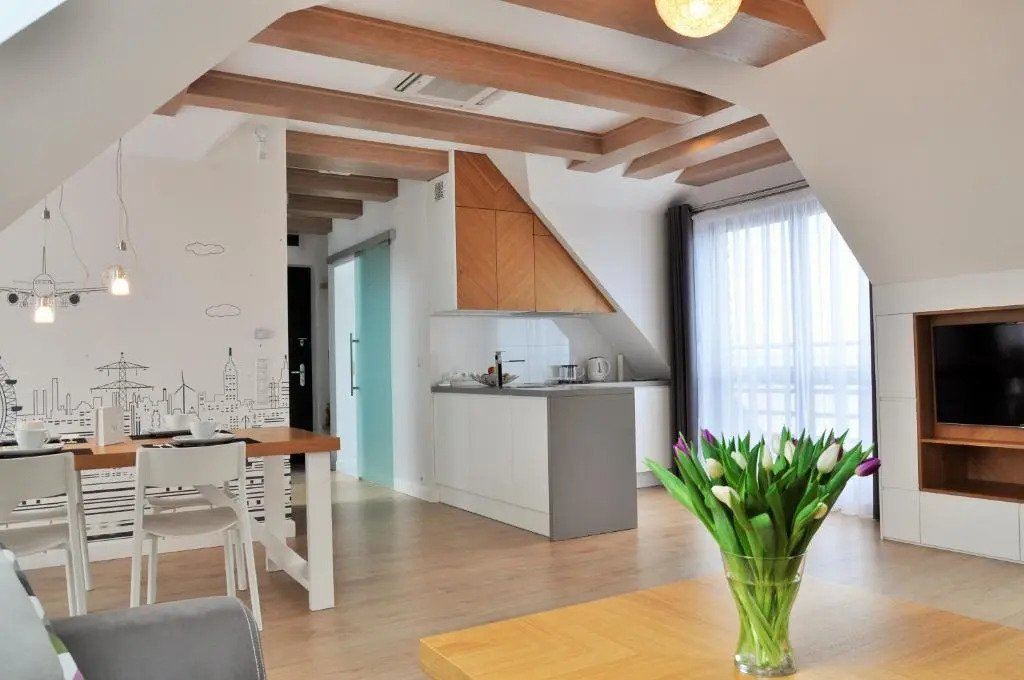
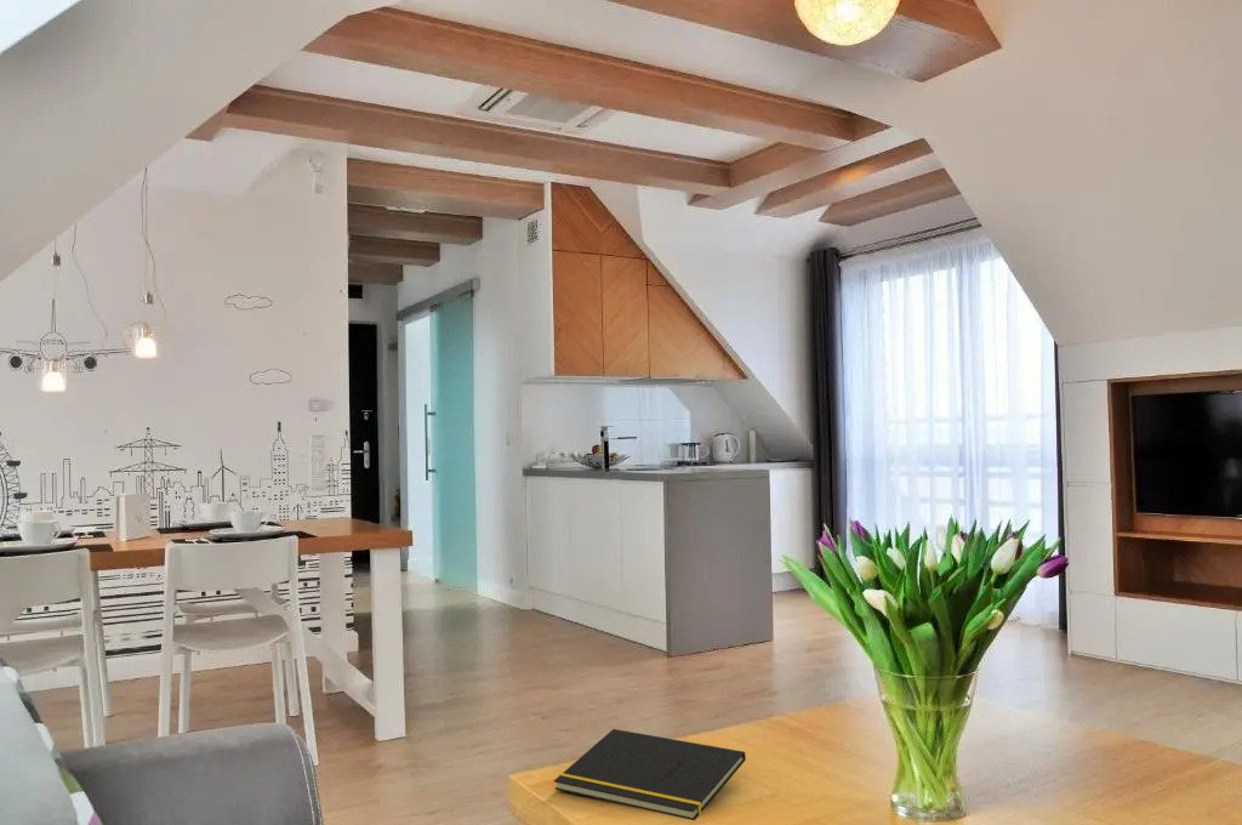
+ notepad [553,728,747,821]
